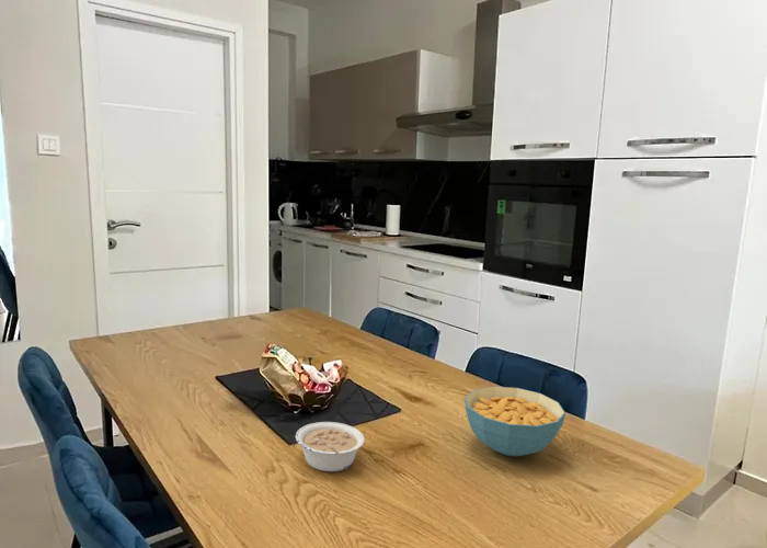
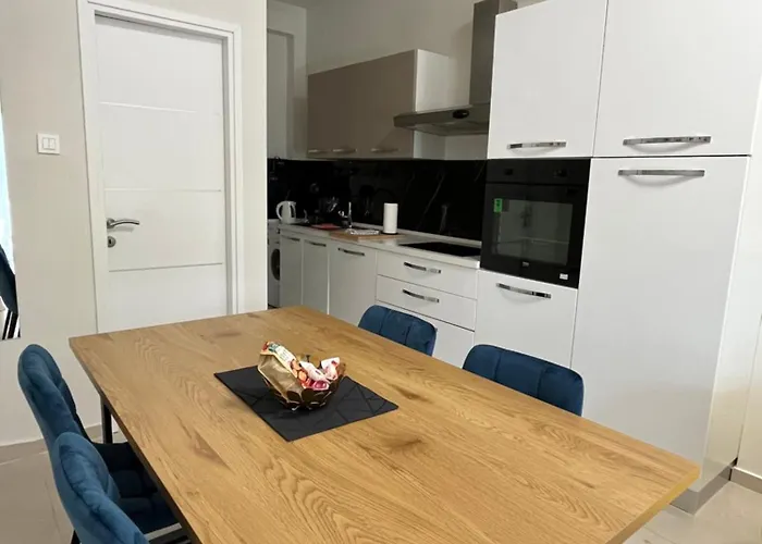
- legume [295,421,365,472]
- cereal bowl [463,386,566,457]
